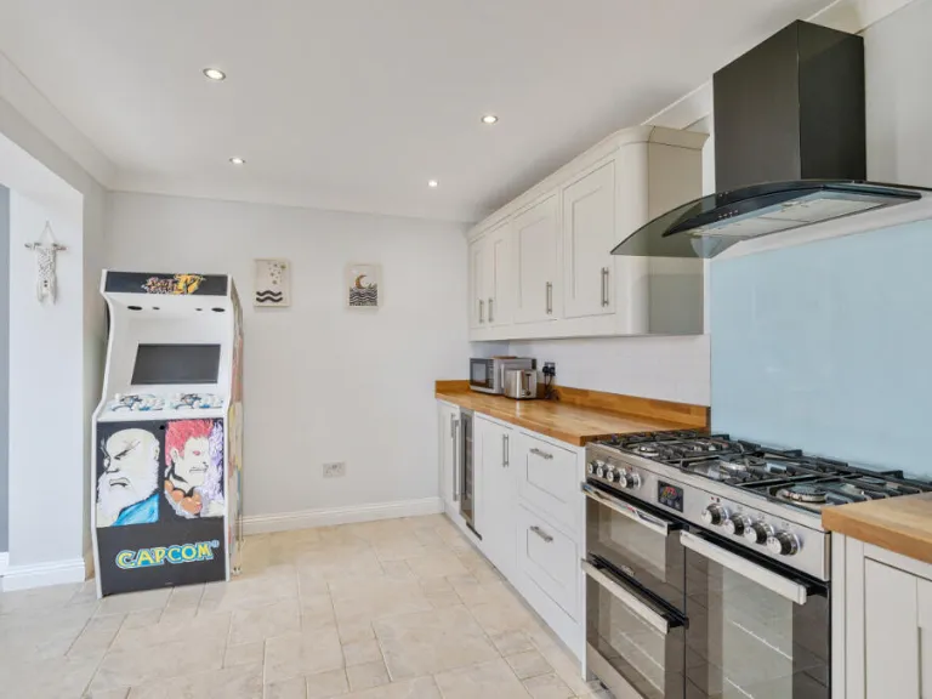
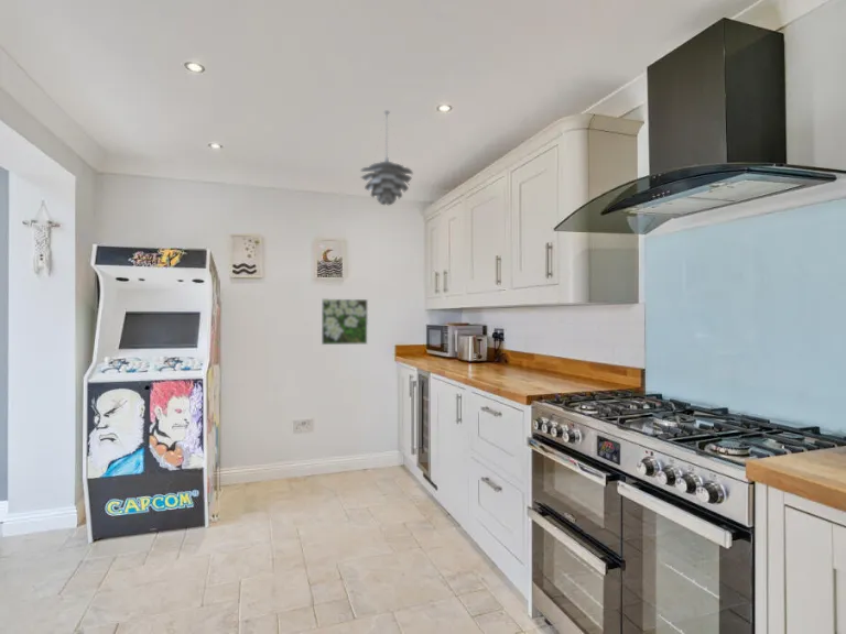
+ pendant light [359,110,414,206]
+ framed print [321,297,369,346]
